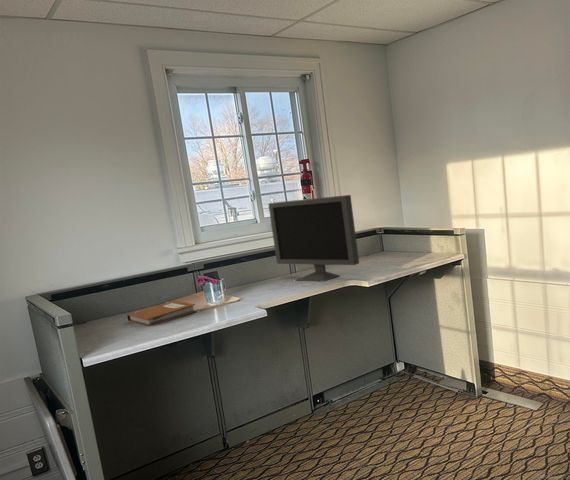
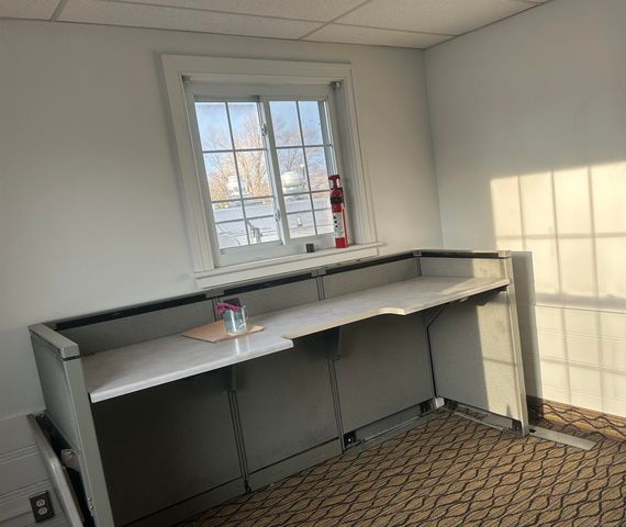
- notebook [126,300,197,327]
- monitor [267,194,360,283]
